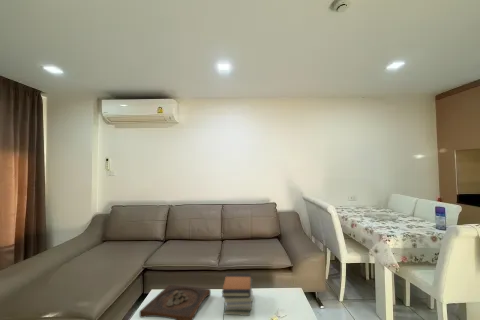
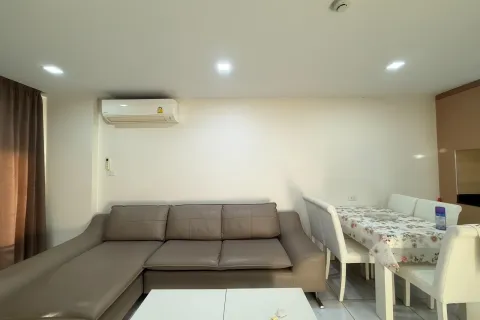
- book stack [221,272,253,317]
- wooden tray [139,284,212,320]
